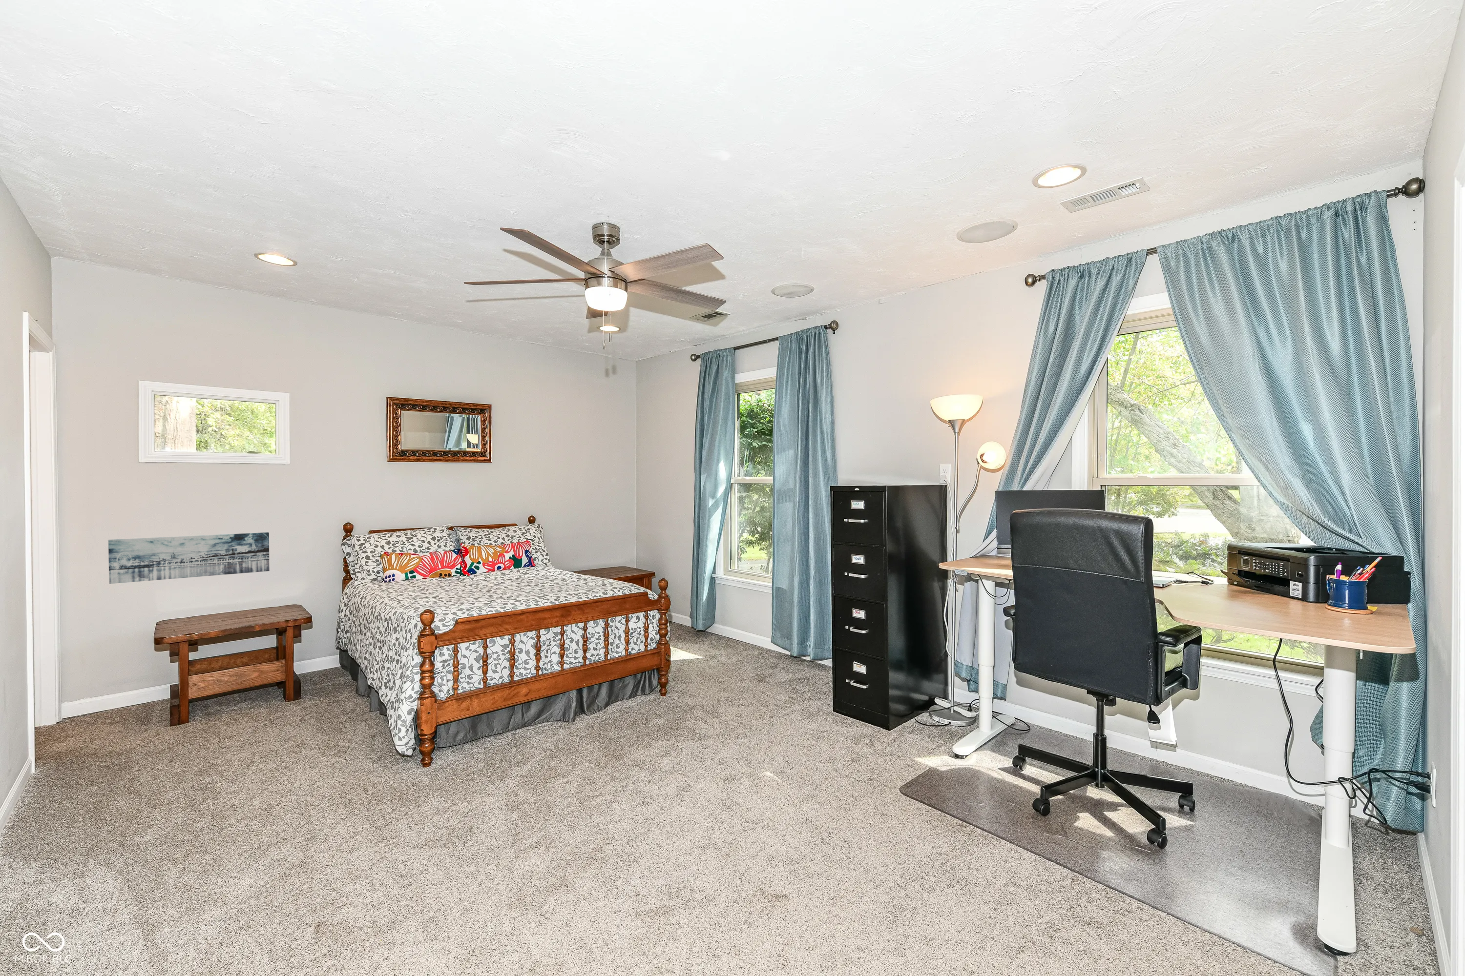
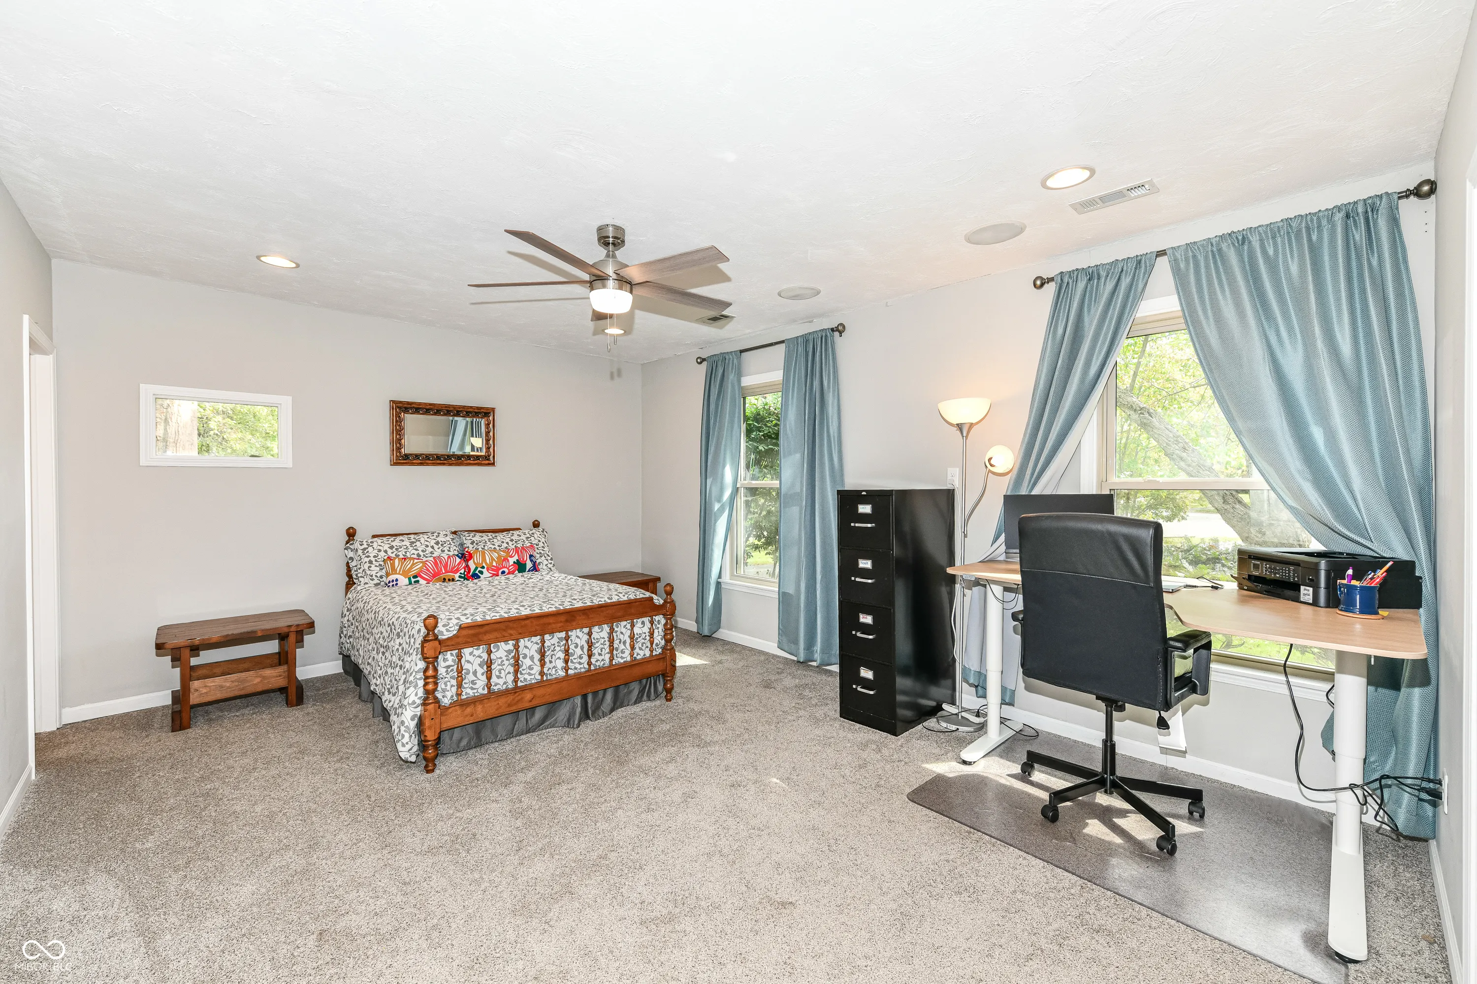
- wall art [108,532,270,584]
